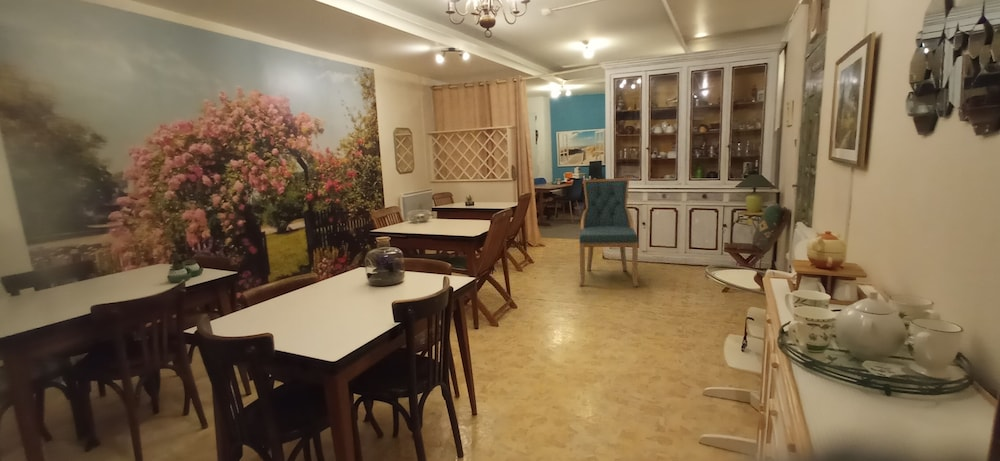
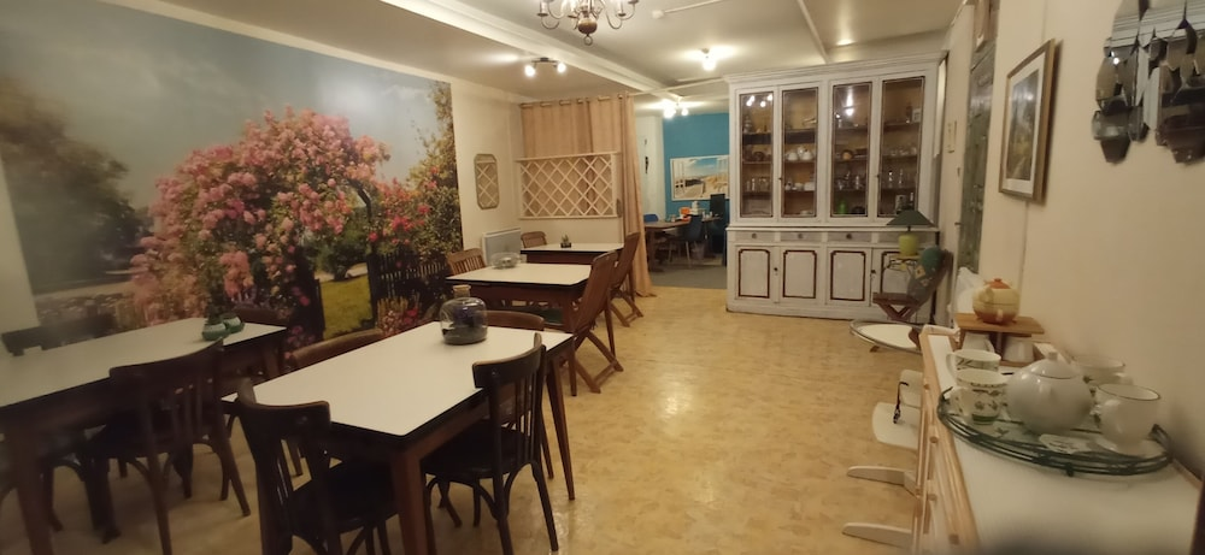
- chair [578,177,639,287]
